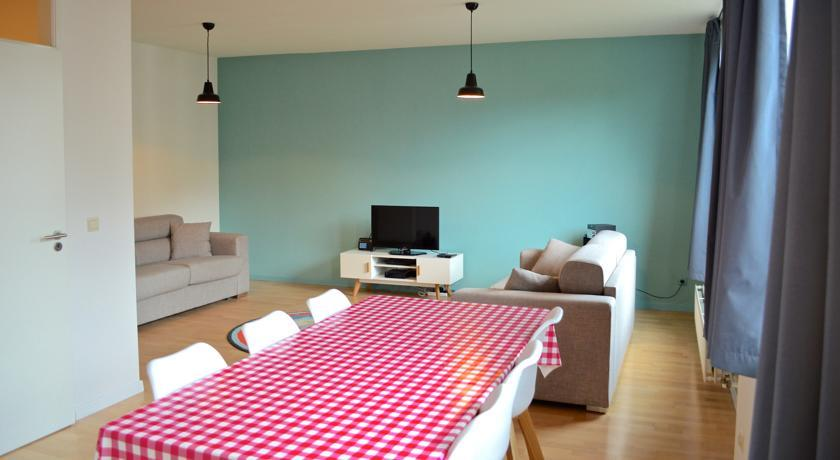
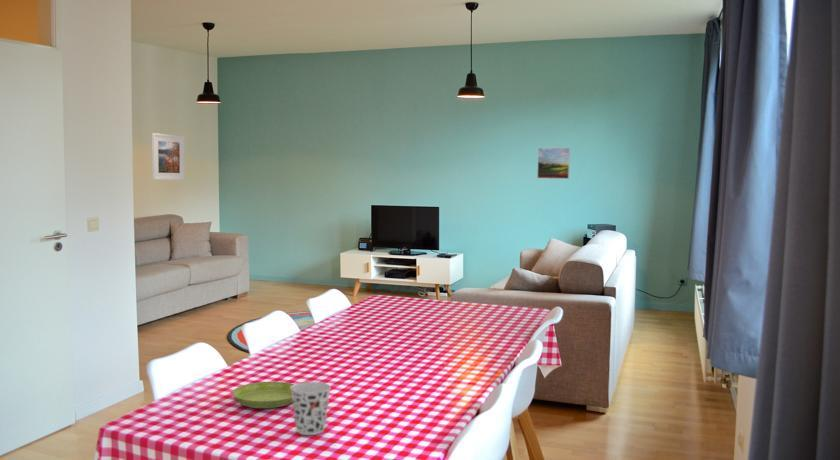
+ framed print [536,147,571,180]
+ saucer [231,381,295,409]
+ cup [291,380,332,436]
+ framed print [151,132,186,181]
